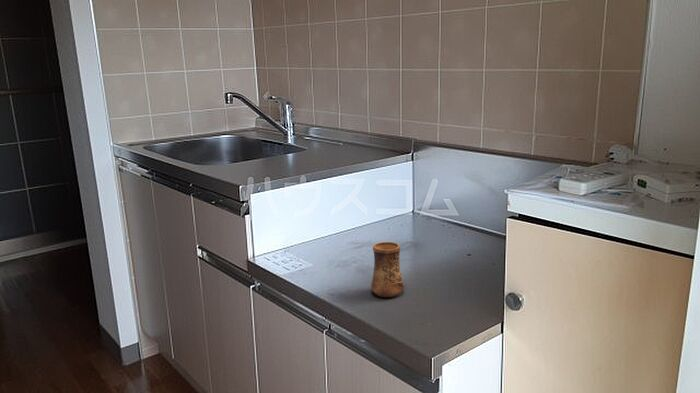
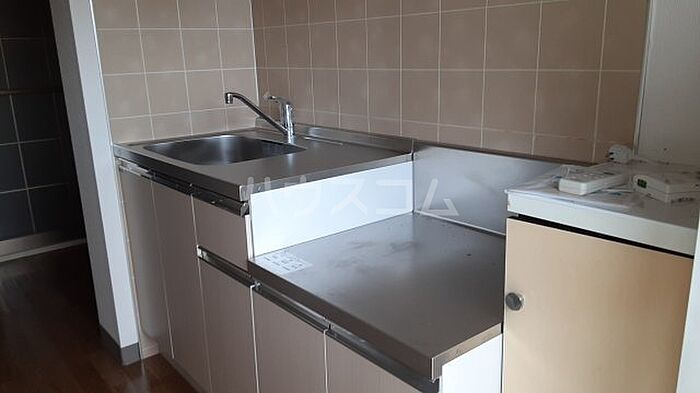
- cup [370,241,405,298]
